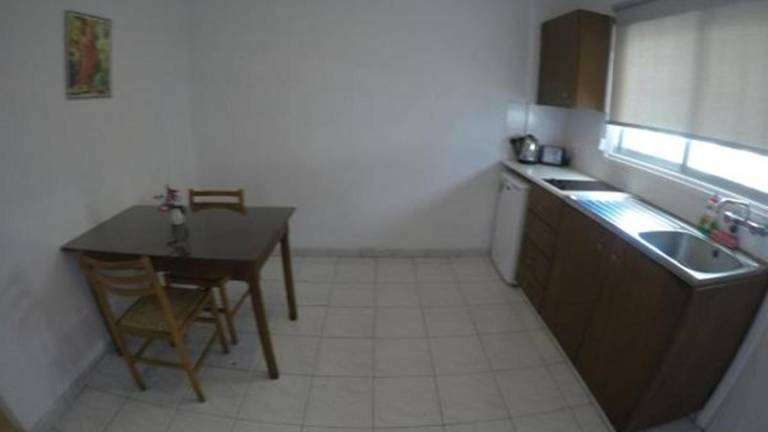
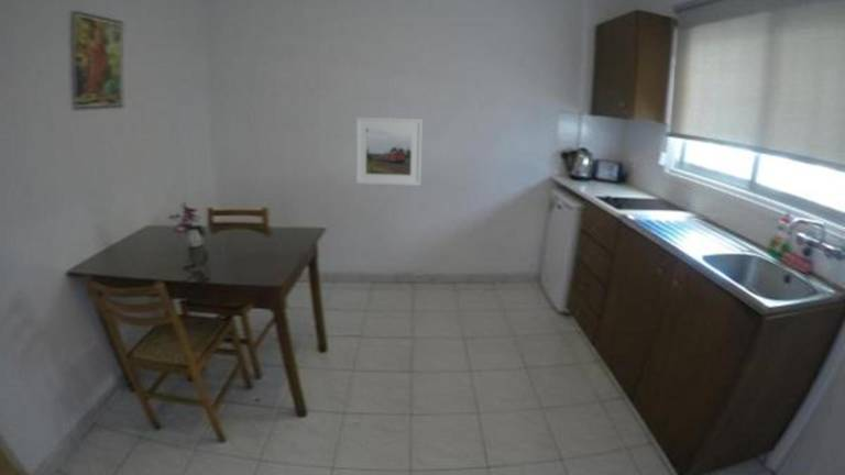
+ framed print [354,115,424,187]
